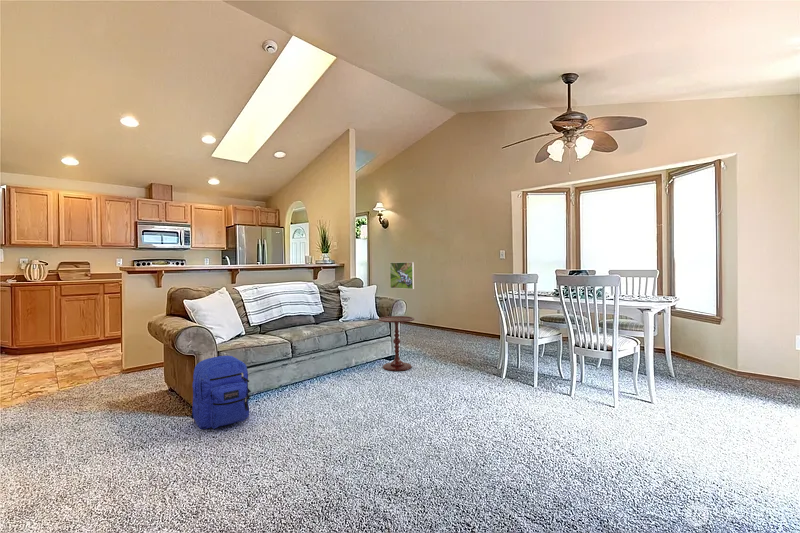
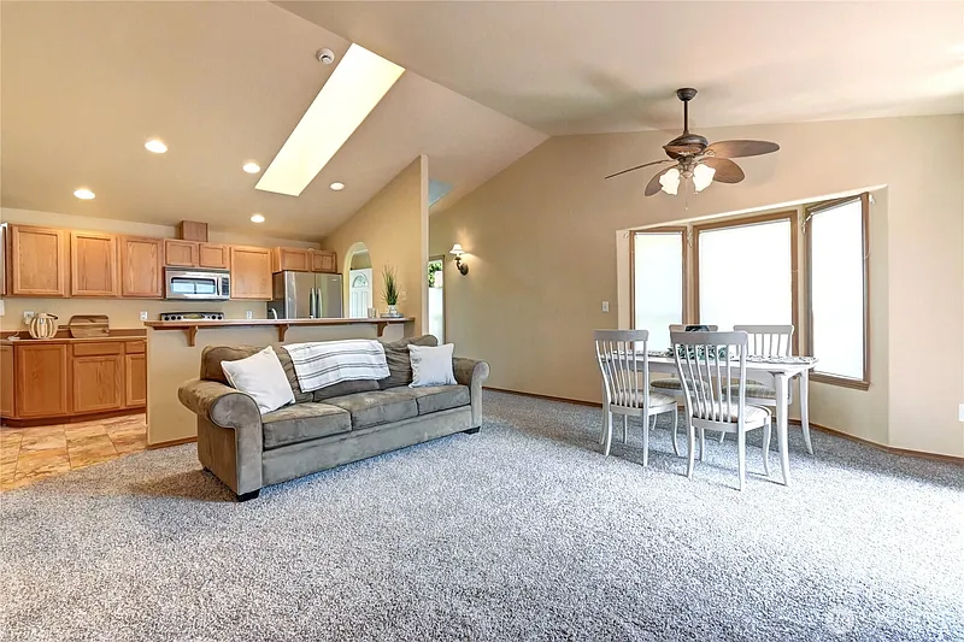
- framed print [389,261,415,290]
- backpack [189,355,252,430]
- side table [377,315,416,372]
